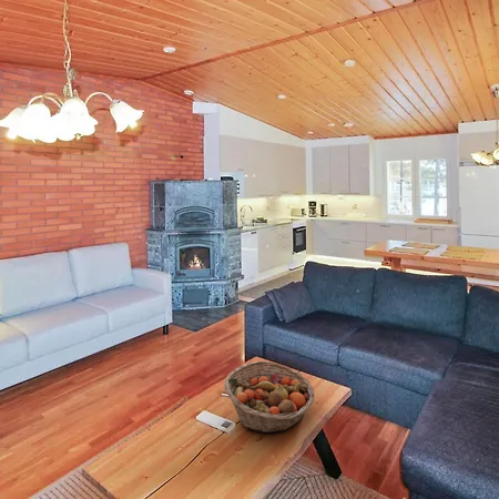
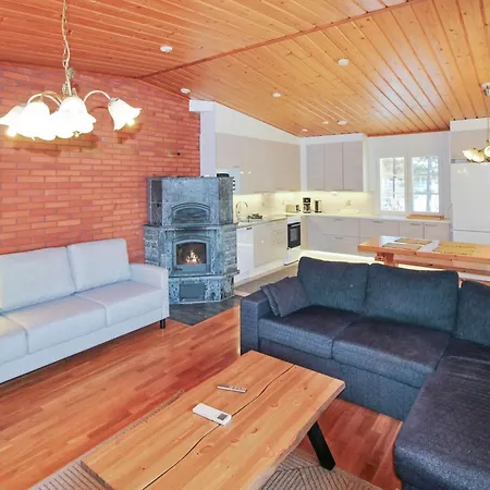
- fruit basket [223,360,316,434]
